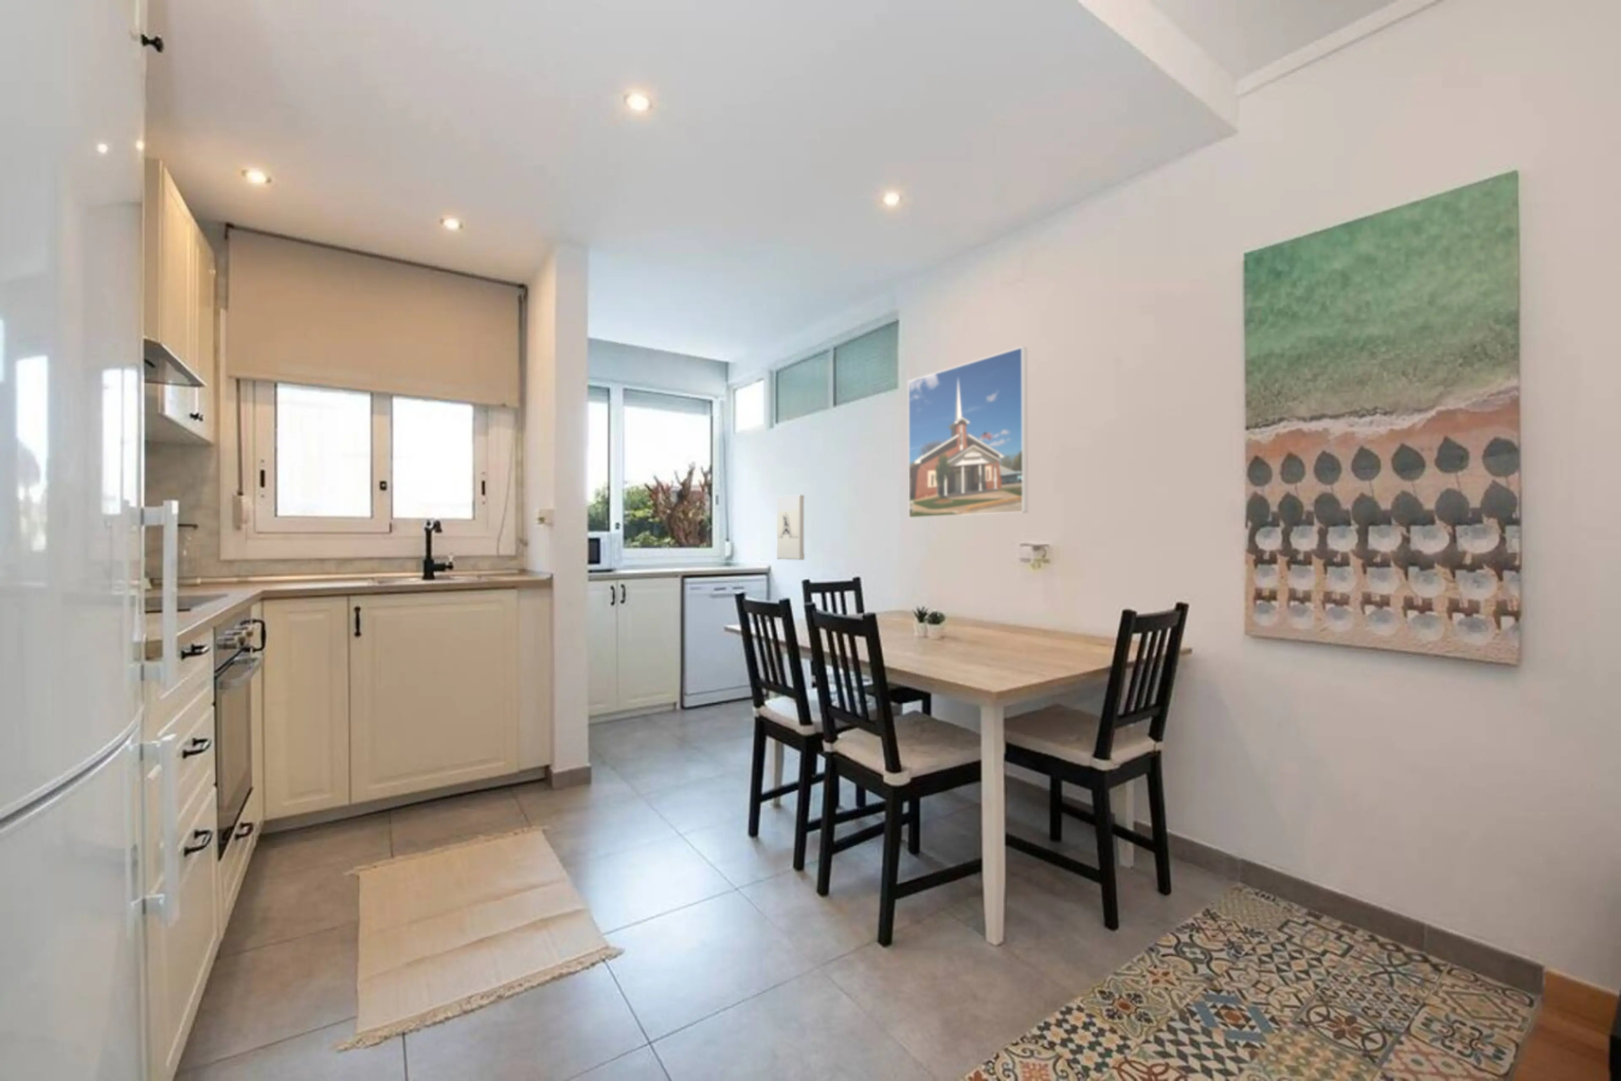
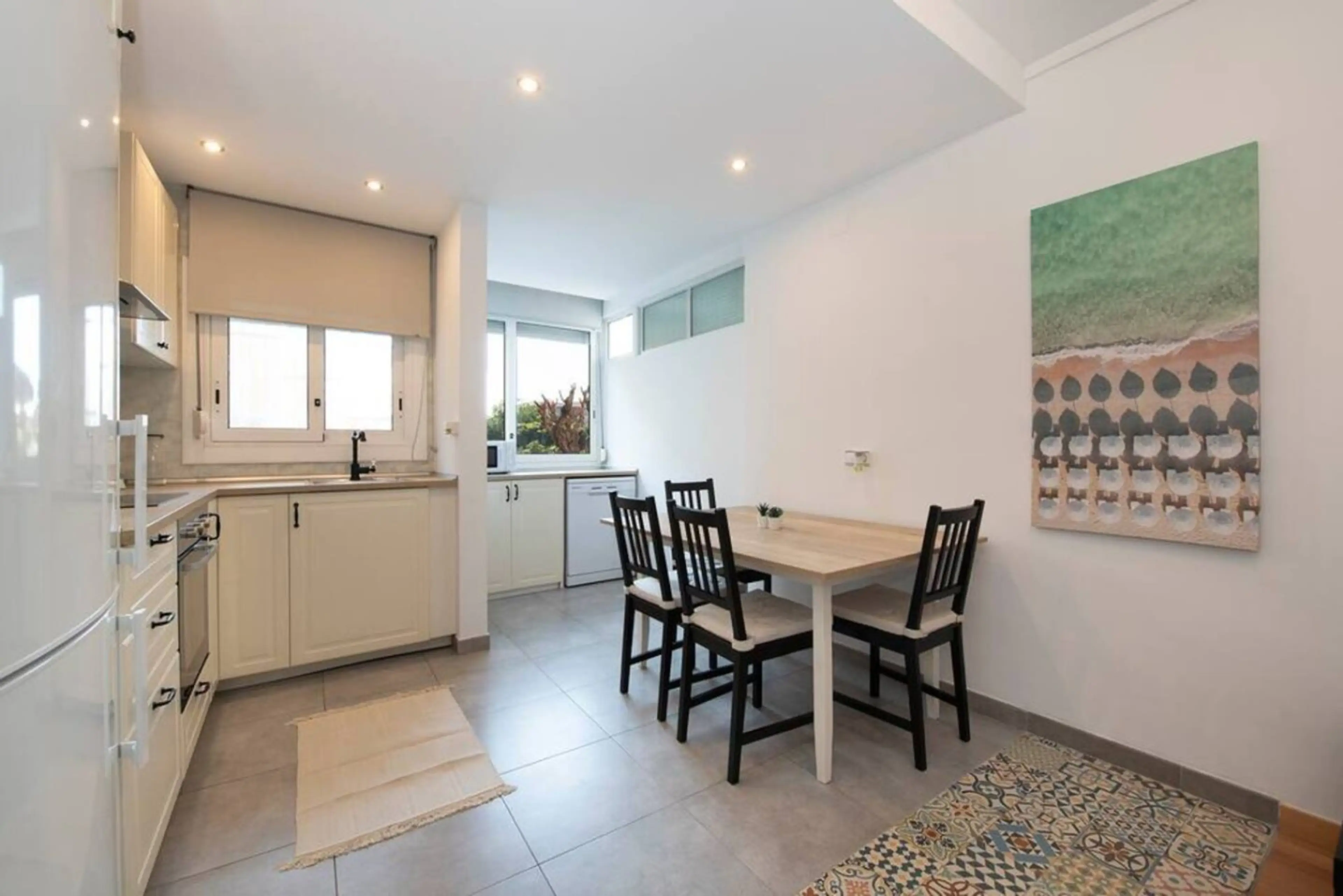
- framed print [908,346,1028,519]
- wall sculpture [776,495,805,560]
